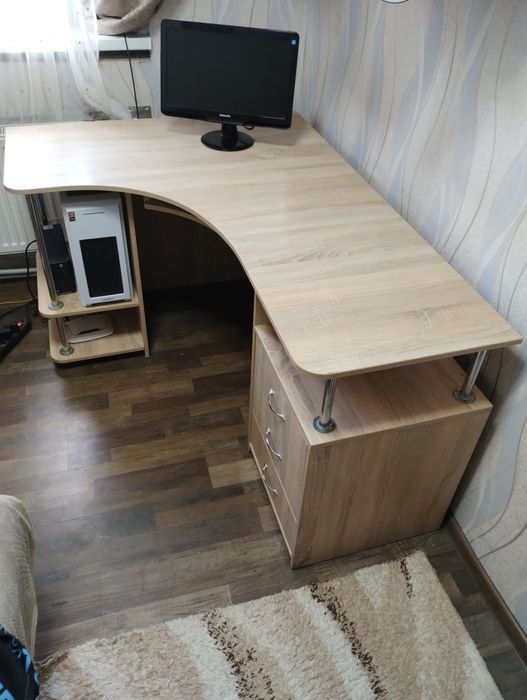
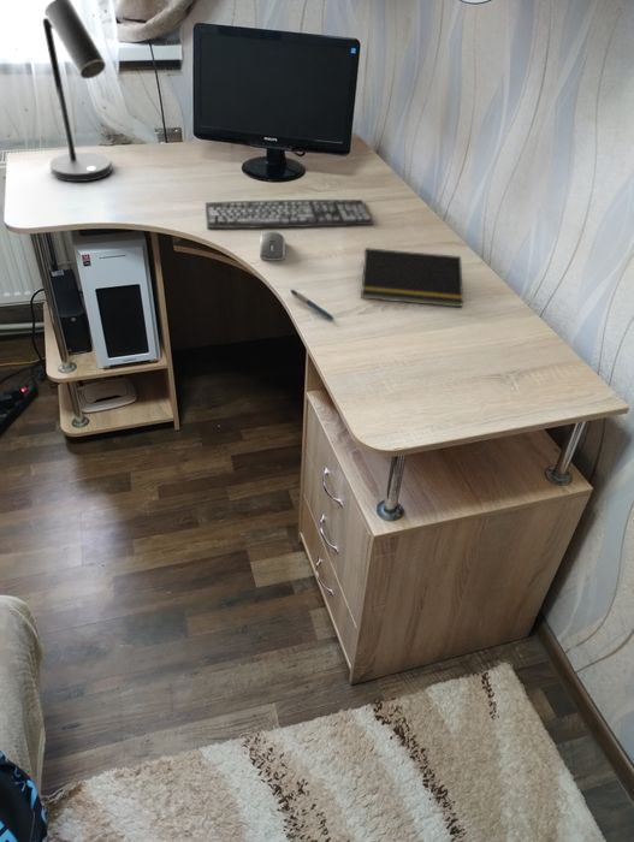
+ computer mouse [259,231,286,261]
+ desk lamp [42,0,113,183]
+ notepad [360,247,464,308]
+ keyboard [205,198,374,230]
+ pen [289,289,336,321]
